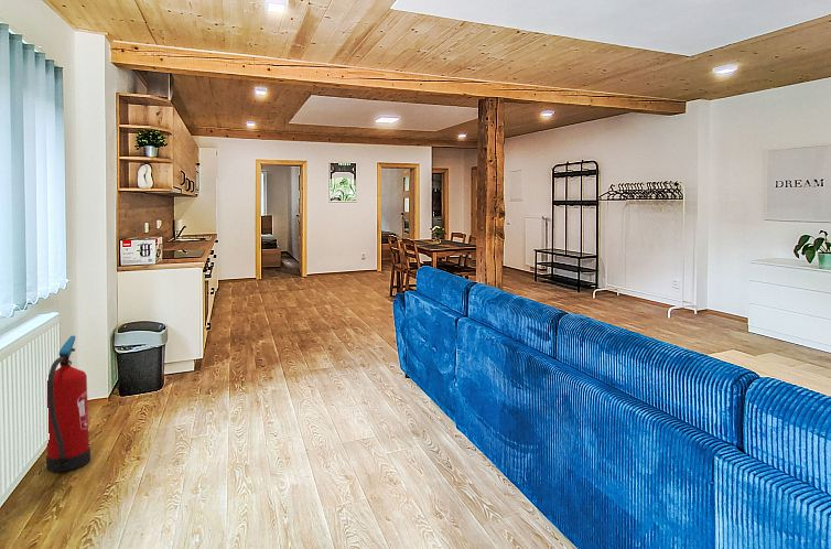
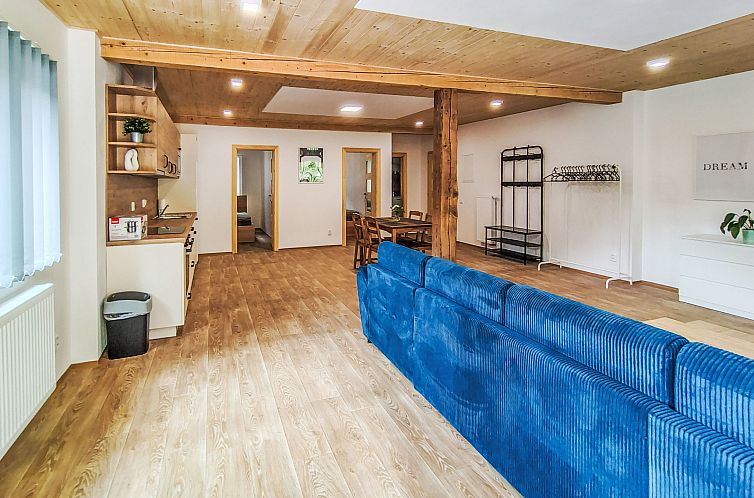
- fire extinguisher [45,335,91,473]
